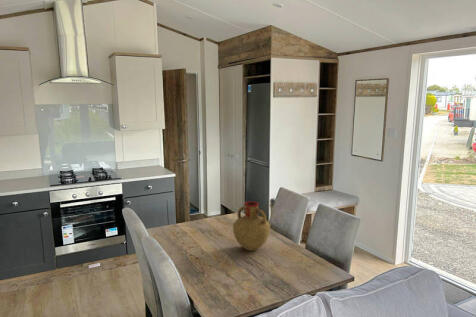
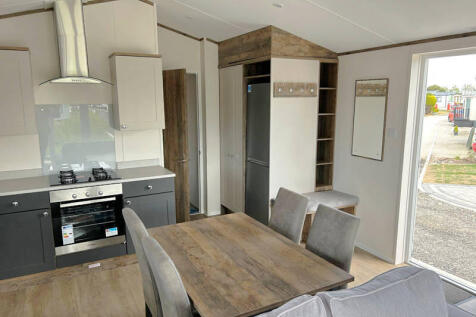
- vase [232,200,271,252]
